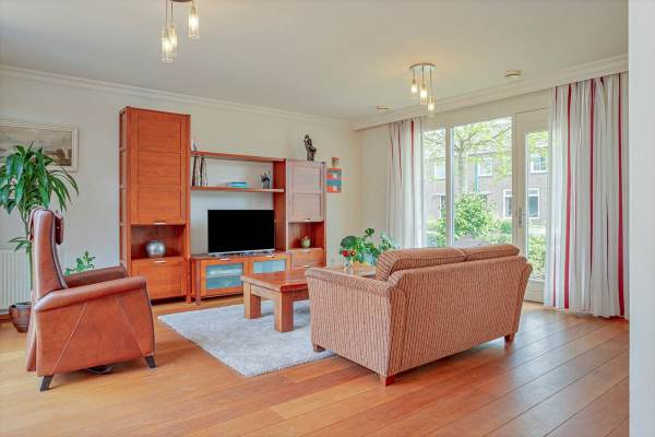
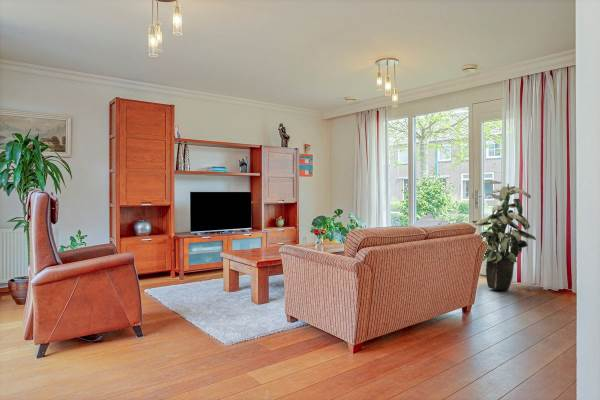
+ indoor plant [470,180,537,292]
